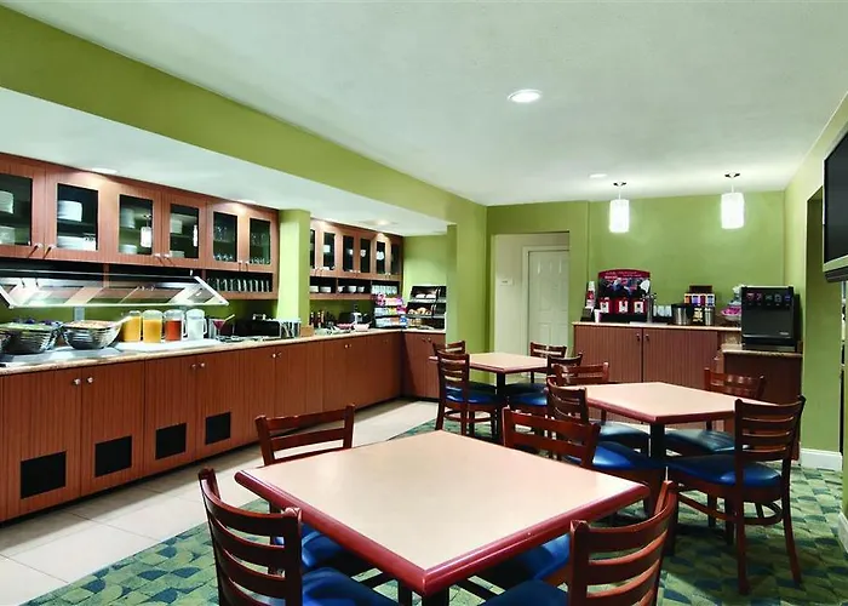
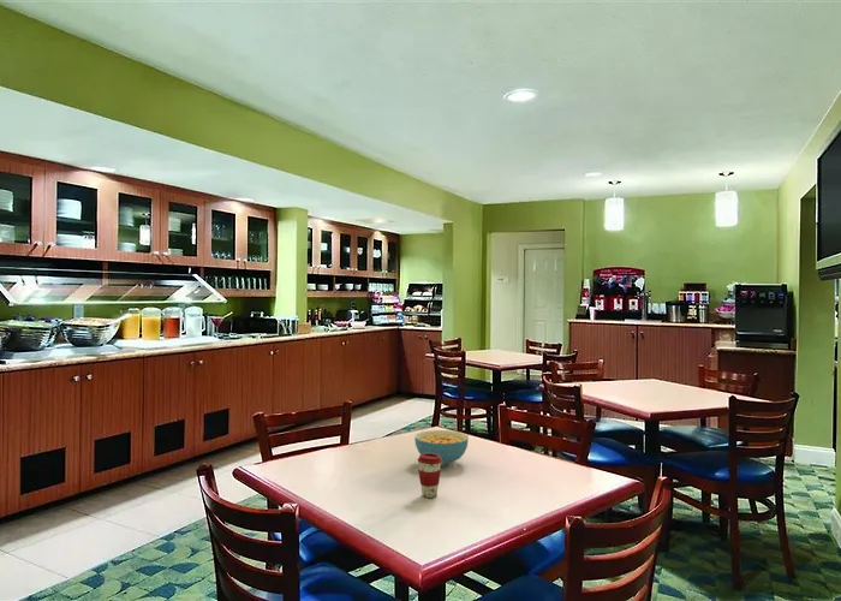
+ coffee cup [417,453,442,499]
+ cereal bowl [413,429,470,466]
